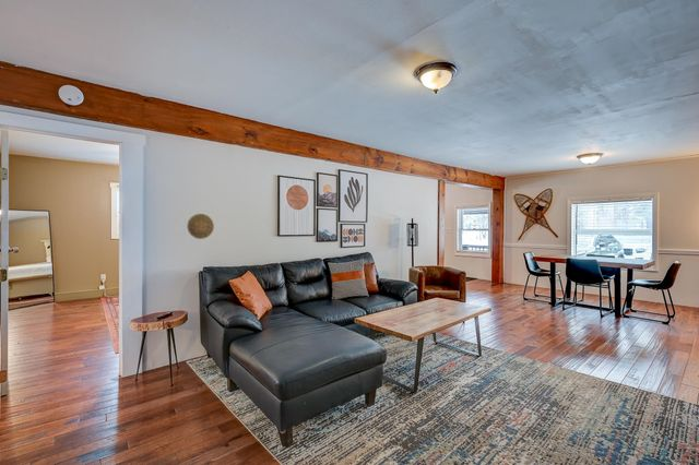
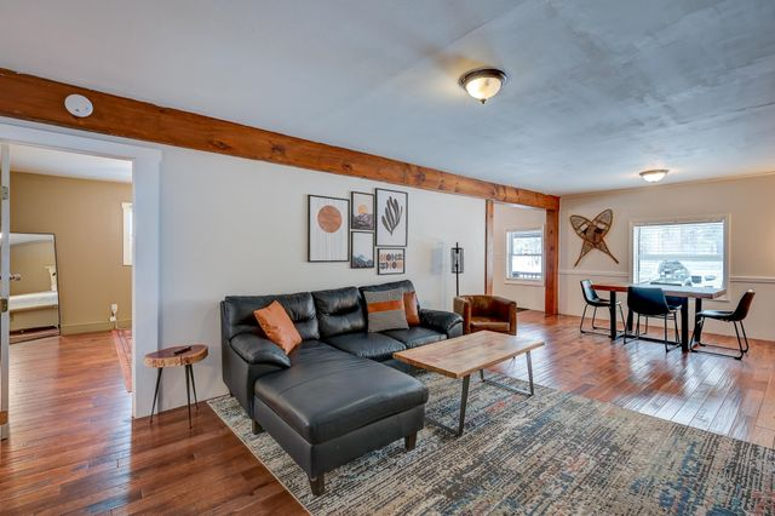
- decorative plate [187,213,215,240]
